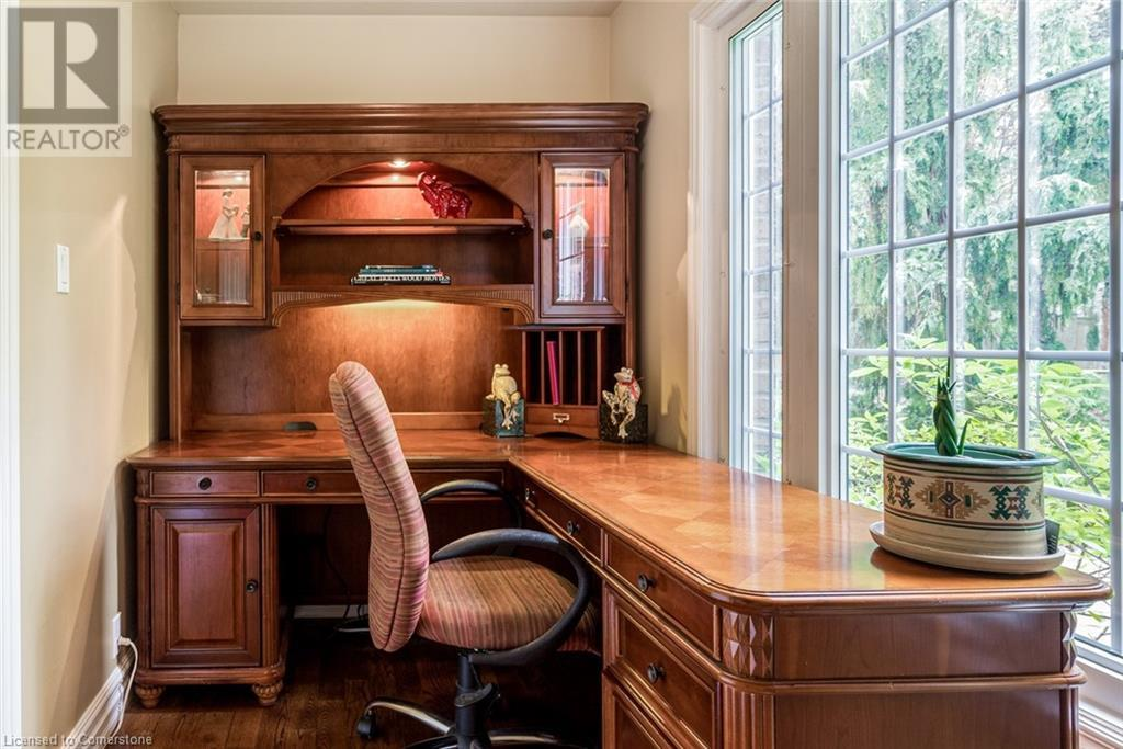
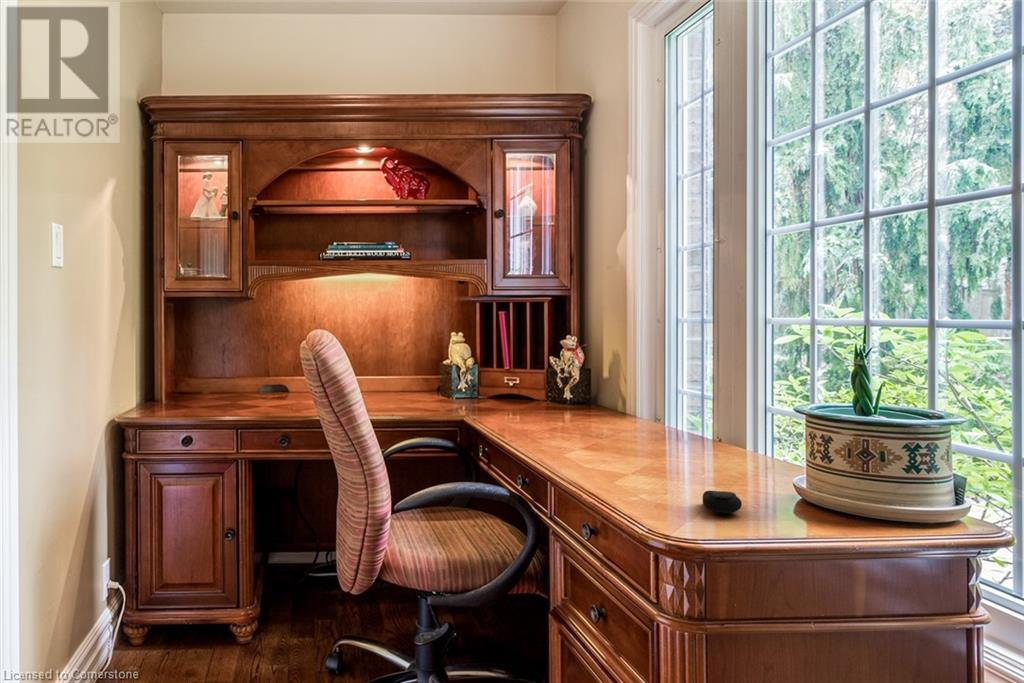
+ computer mouse [702,490,743,514]
